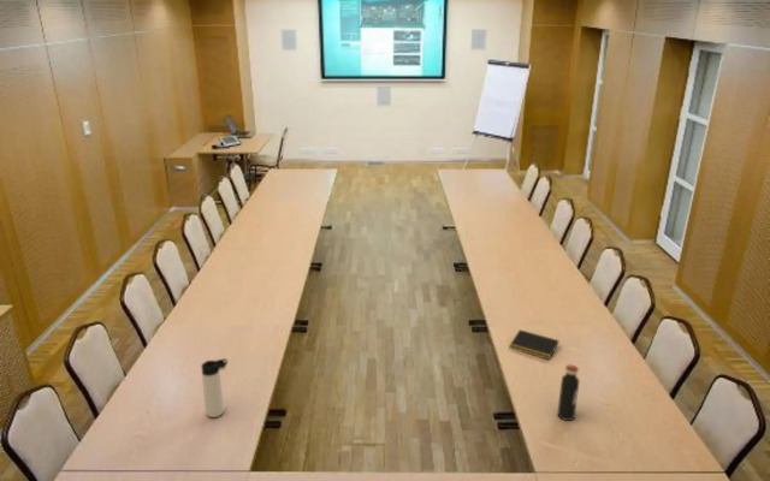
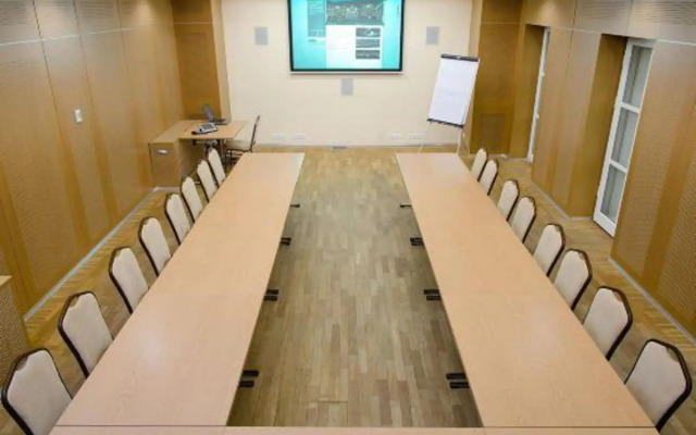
- water bottle [556,364,580,422]
- thermos bottle [200,357,229,418]
- notepad [508,328,561,361]
